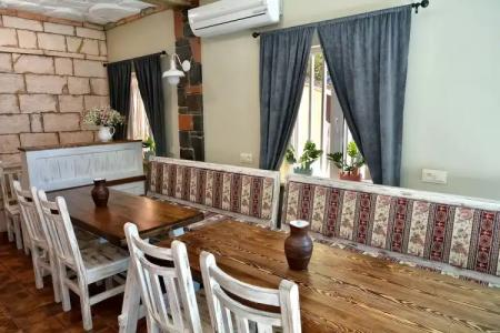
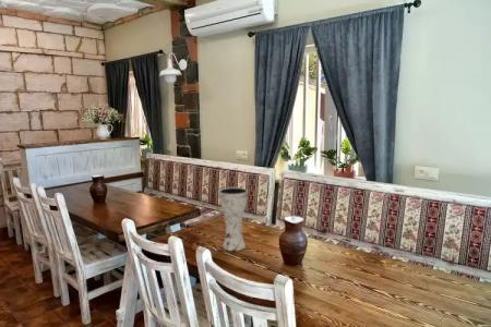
+ vase [218,186,249,252]
